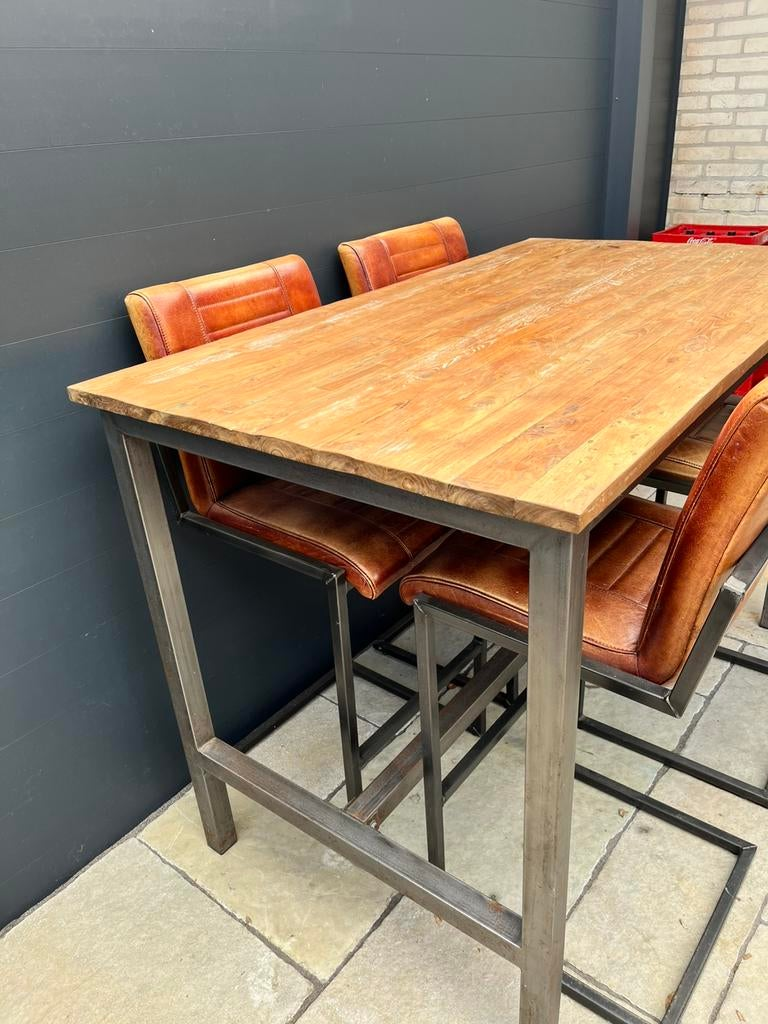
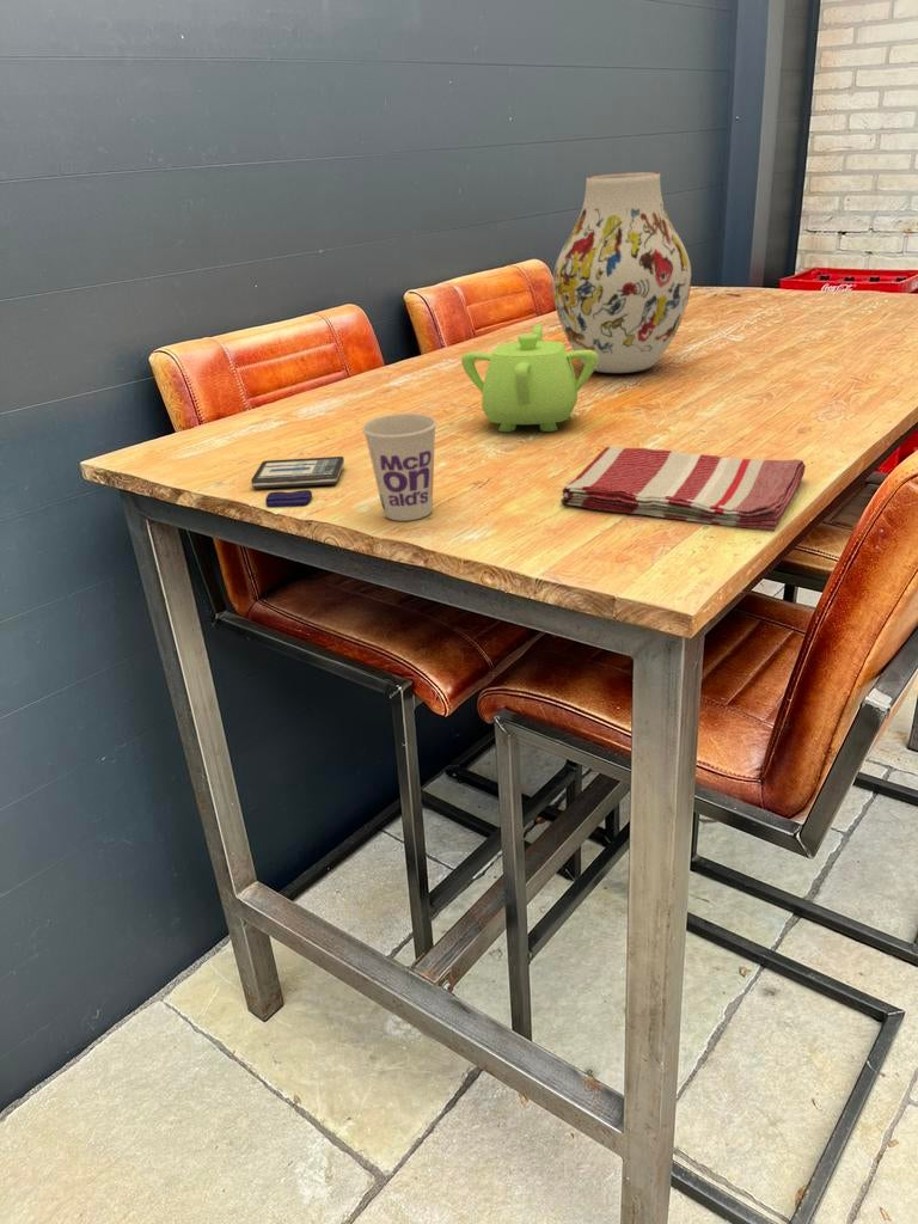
+ teapot [460,323,598,433]
+ dish towel [559,446,807,532]
+ cup [361,412,437,522]
+ tablet [250,455,345,508]
+ vase [552,171,692,374]
